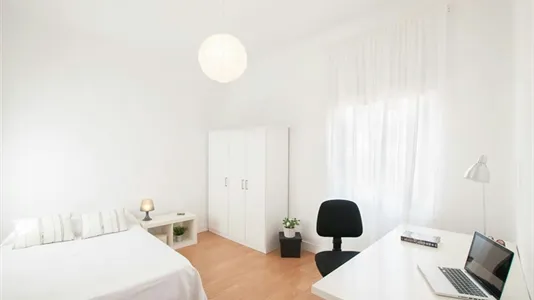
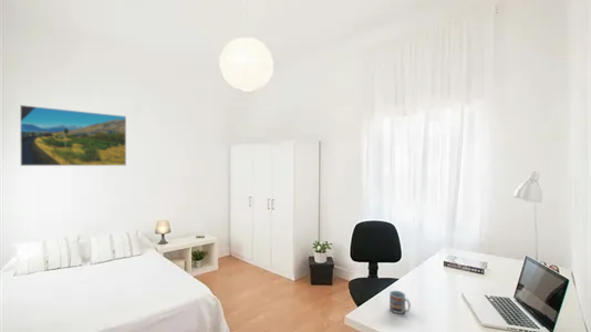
+ cup [388,290,412,314]
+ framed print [19,104,127,167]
